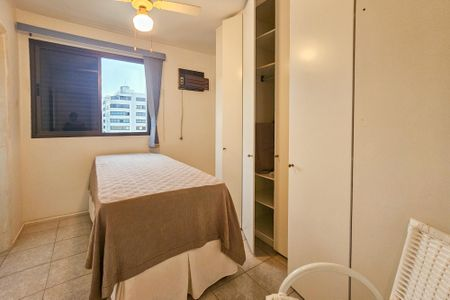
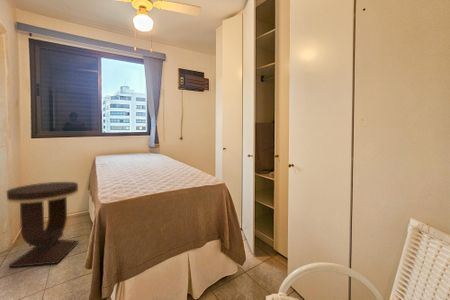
+ side table [6,181,80,269]
